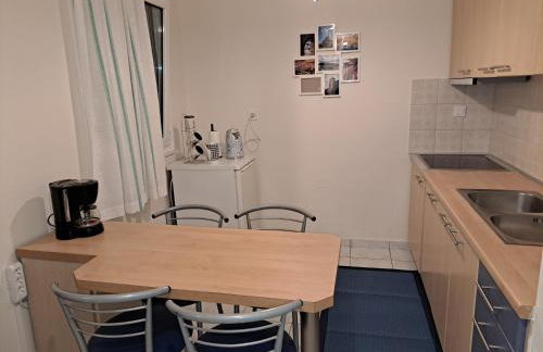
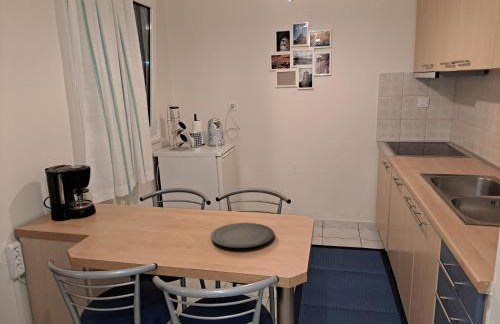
+ plate [210,222,275,249]
